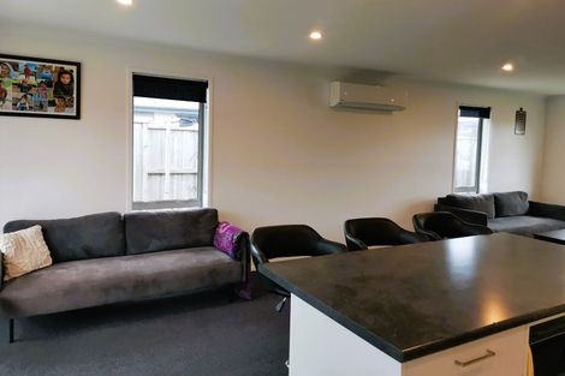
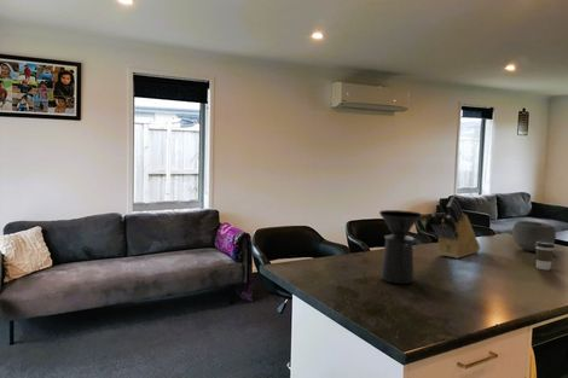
+ coffee maker [378,209,423,285]
+ knife block [430,196,481,260]
+ coffee cup [534,242,556,271]
+ bowl [511,220,557,252]
